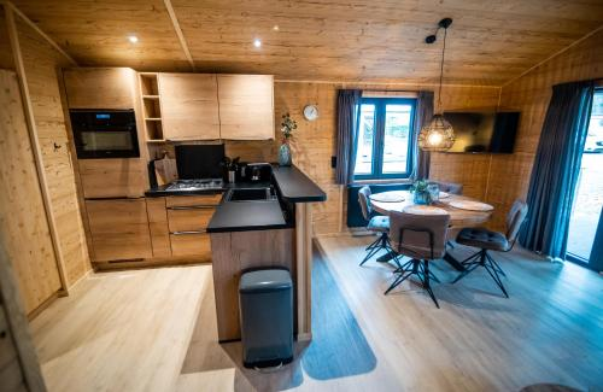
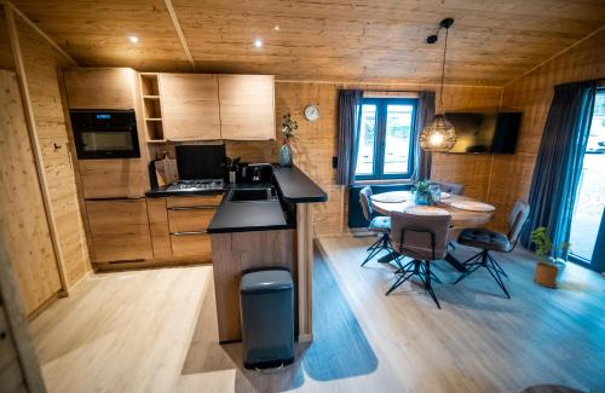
+ house plant [528,226,574,289]
